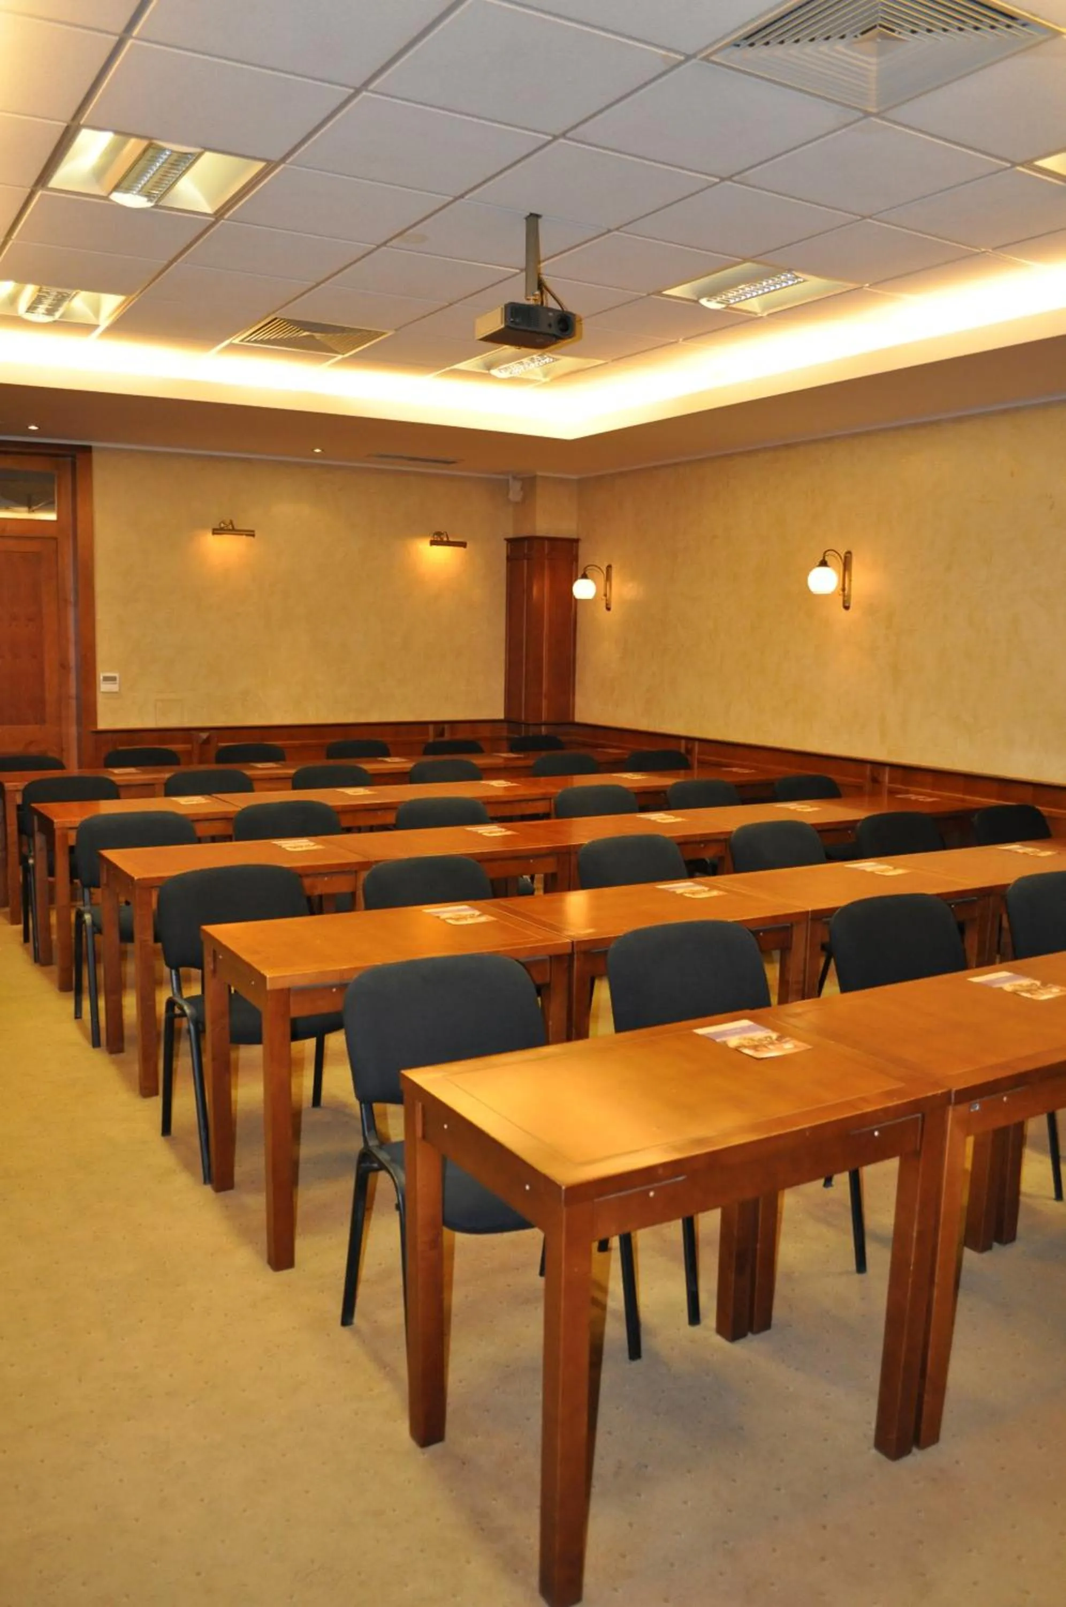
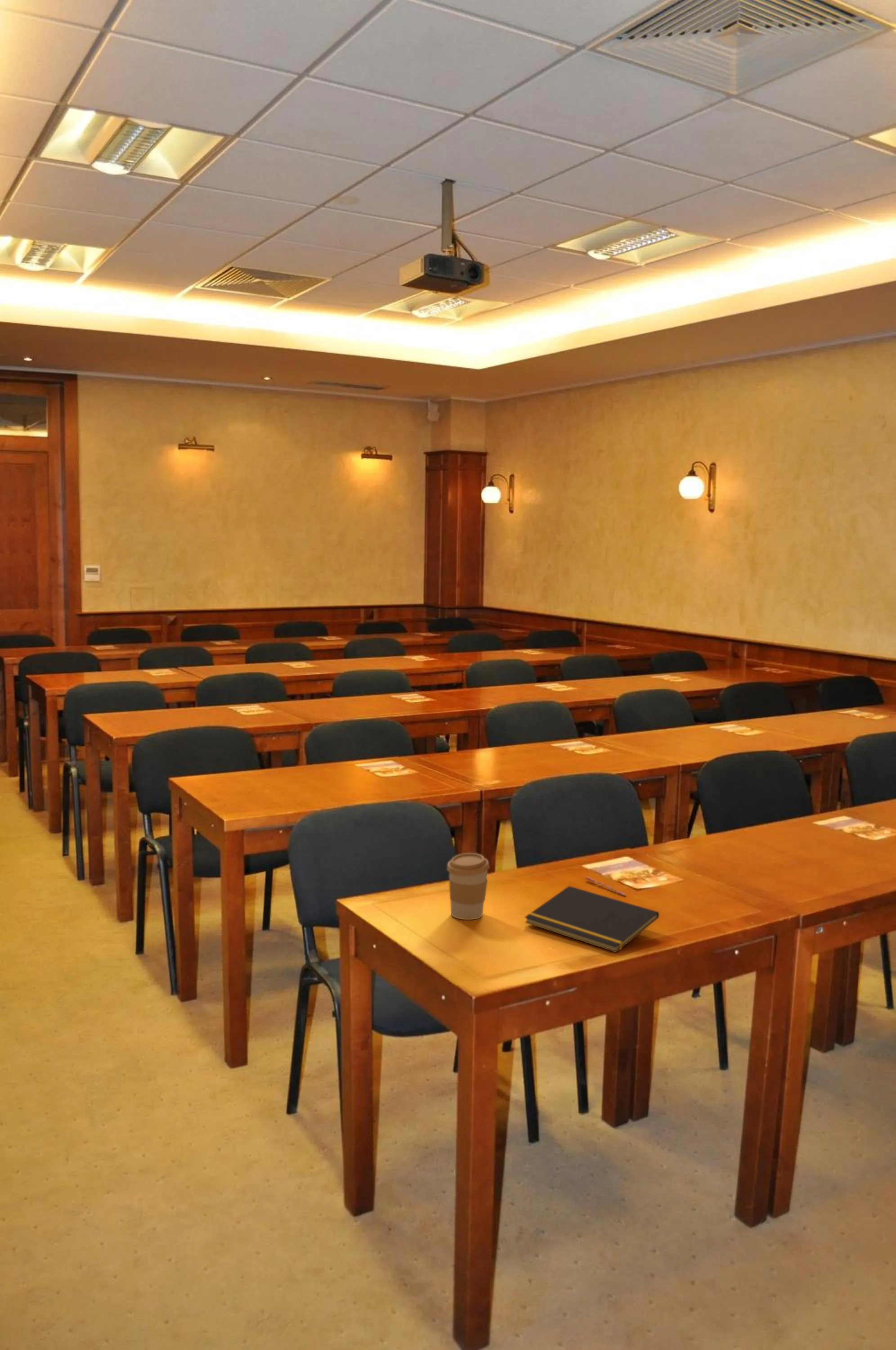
+ notepad [524,886,659,953]
+ pen [585,877,627,896]
+ coffee cup [447,852,490,920]
